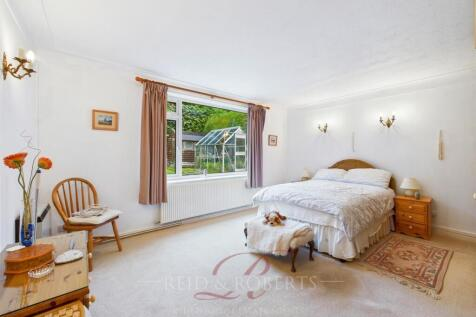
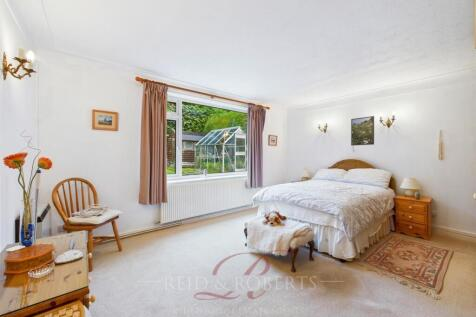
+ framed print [350,115,375,147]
